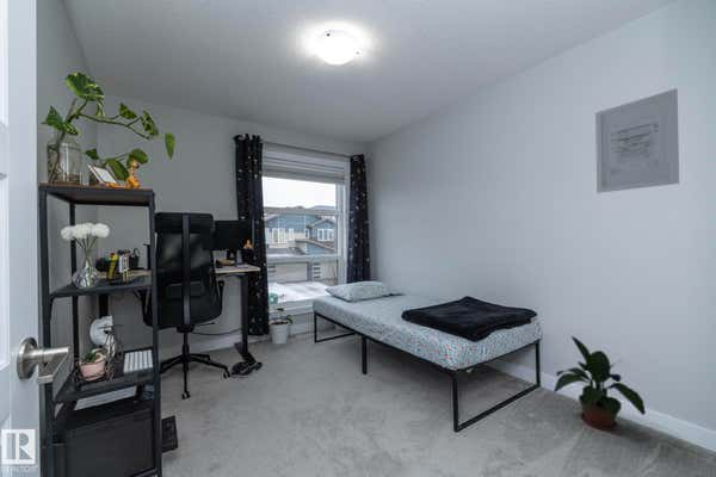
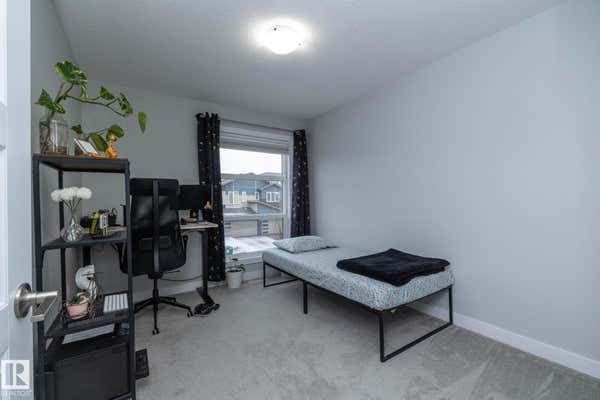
- wall art [594,87,680,194]
- potted plant [553,335,647,432]
